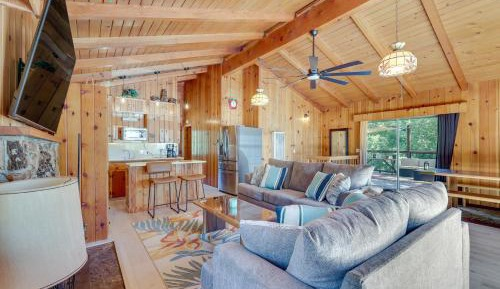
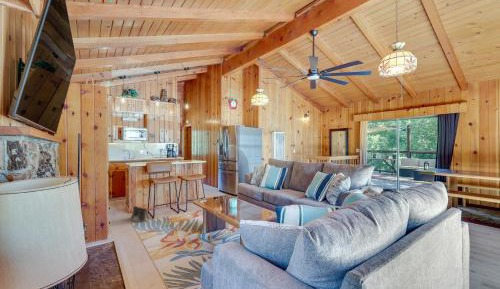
+ saddlebag [130,205,150,223]
